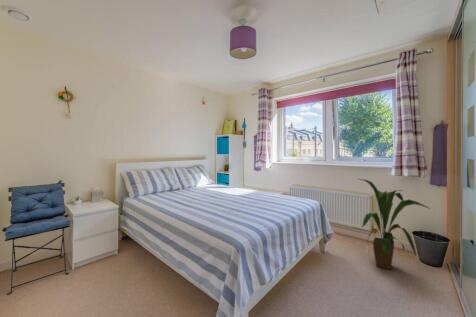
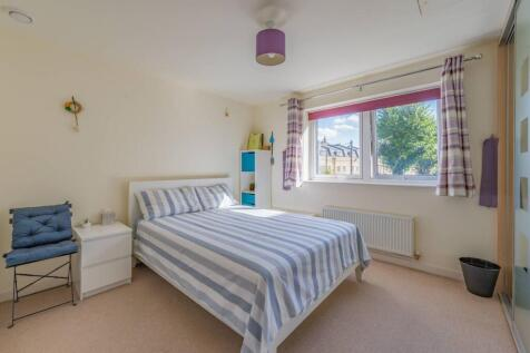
- house plant [358,178,431,270]
